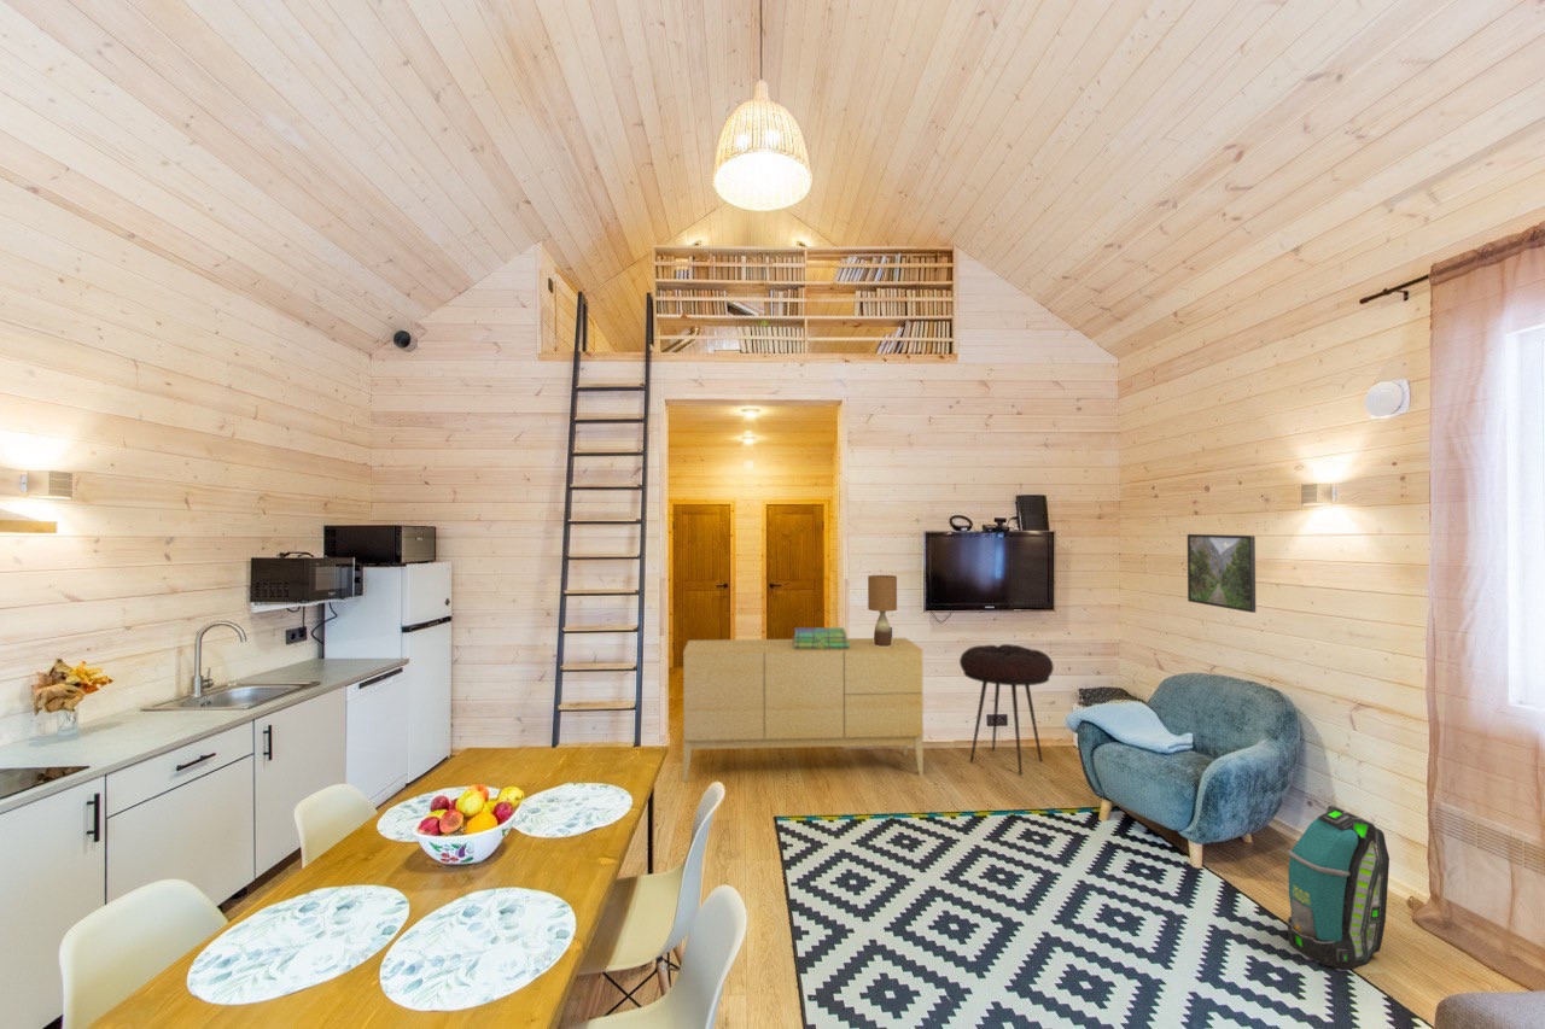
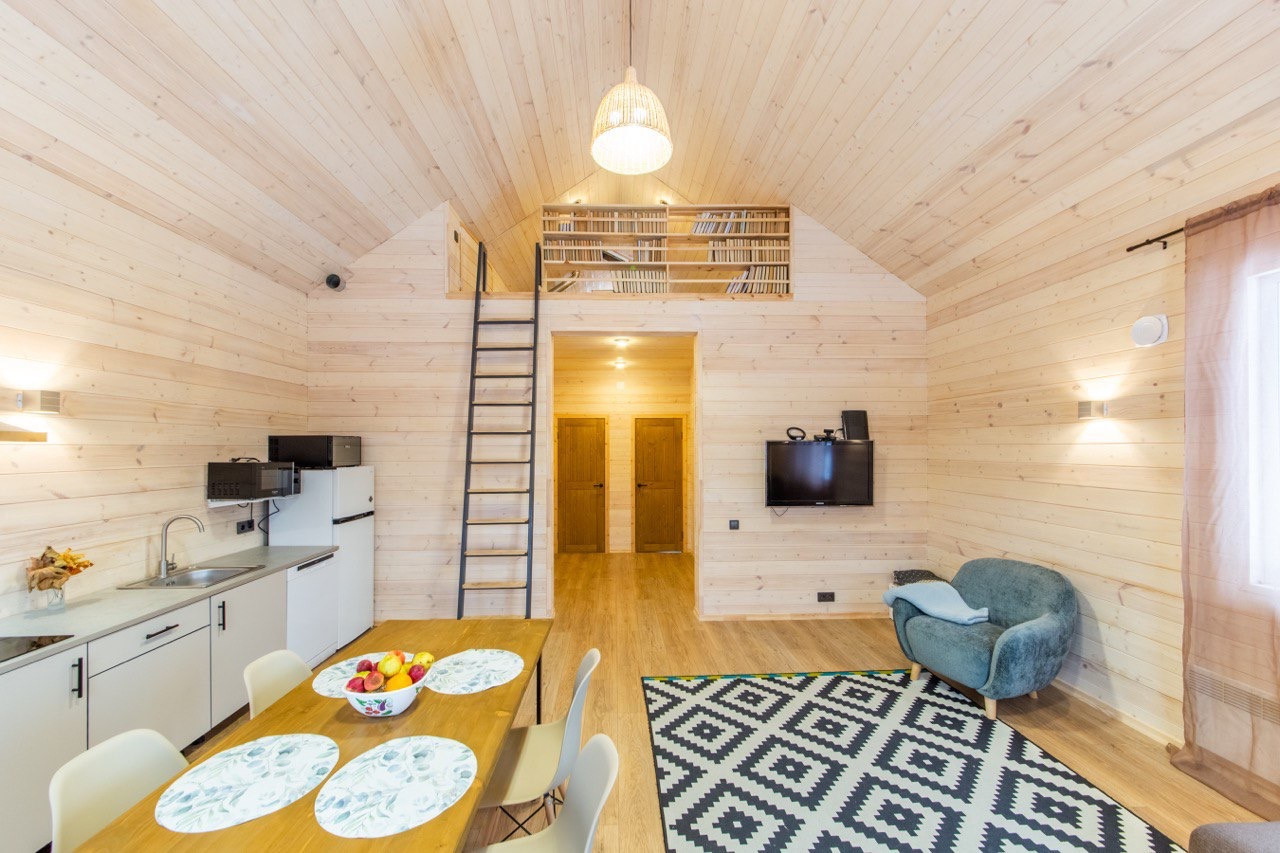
- sideboard [682,637,925,783]
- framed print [1187,533,1257,614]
- table lamp [867,574,898,647]
- stack of books [792,626,850,649]
- backpack [1285,805,1390,970]
- stool [958,643,1055,777]
